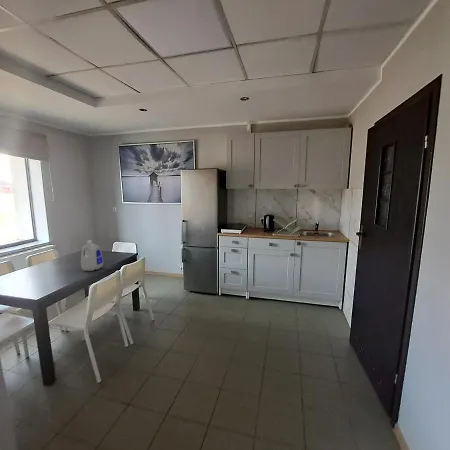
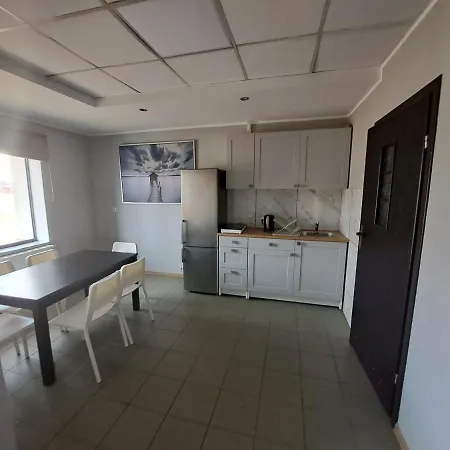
- bottle [80,239,104,272]
